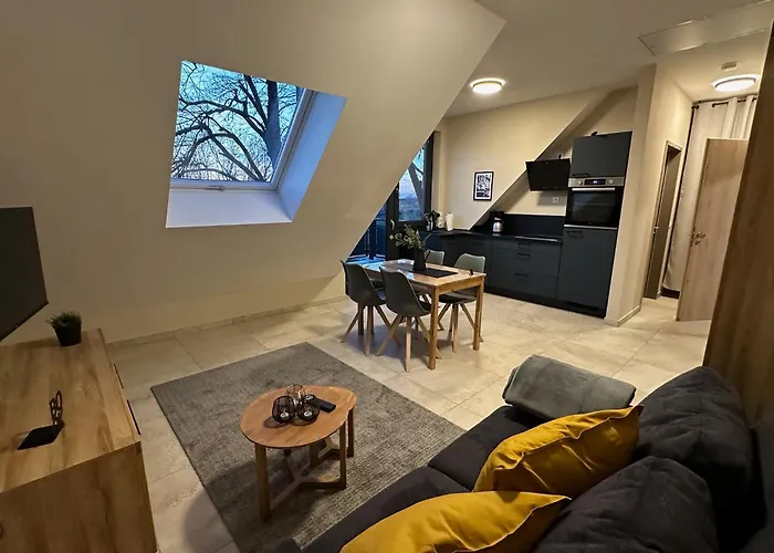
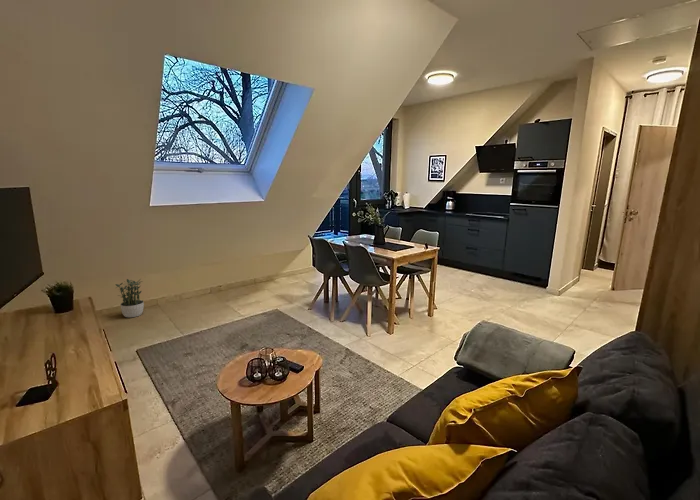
+ potted plant [115,278,145,318]
